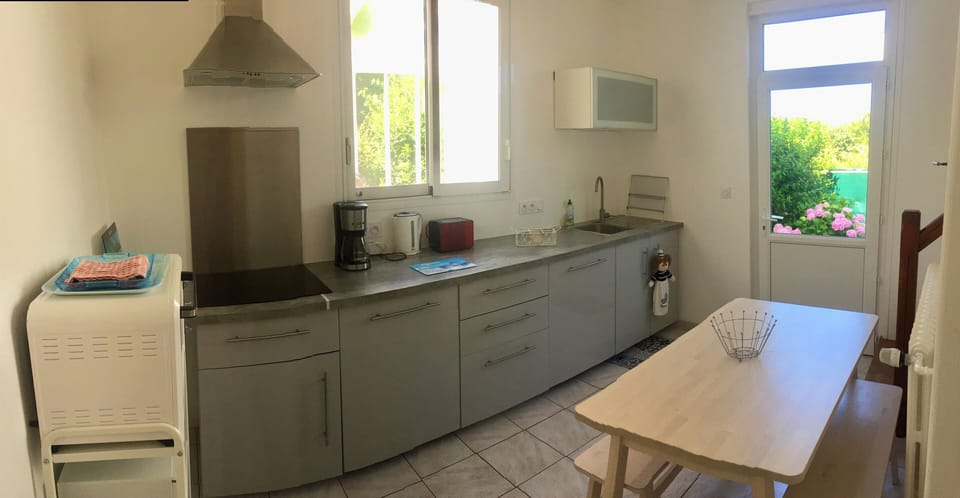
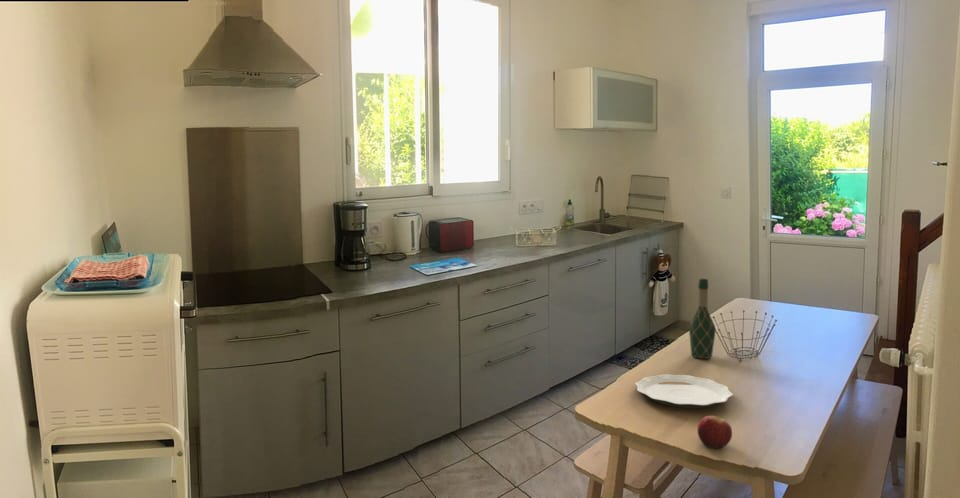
+ wine bottle [688,278,717,360]
+ apple [696,415,733,449]
+ plate [634,373,734,409]
